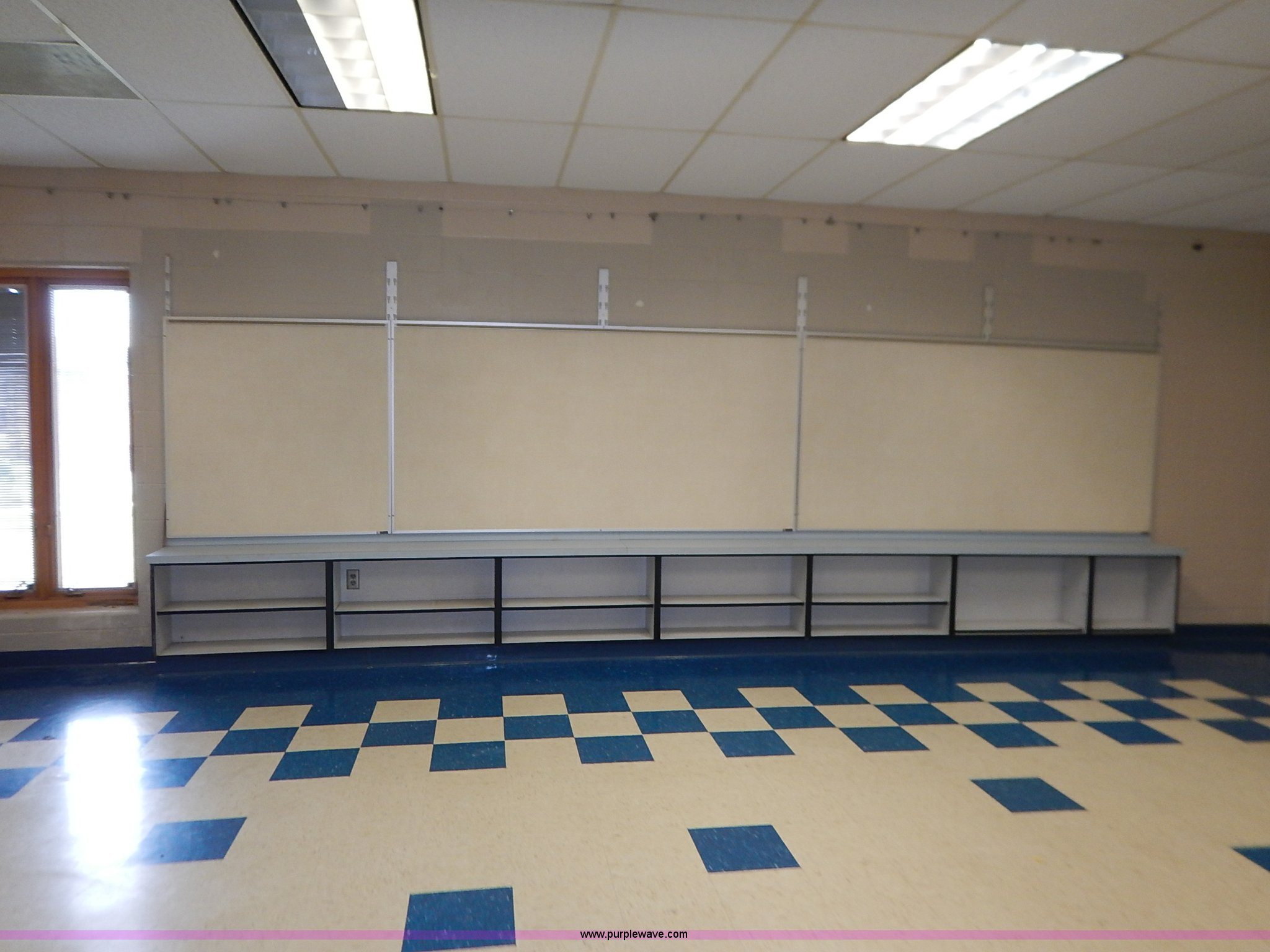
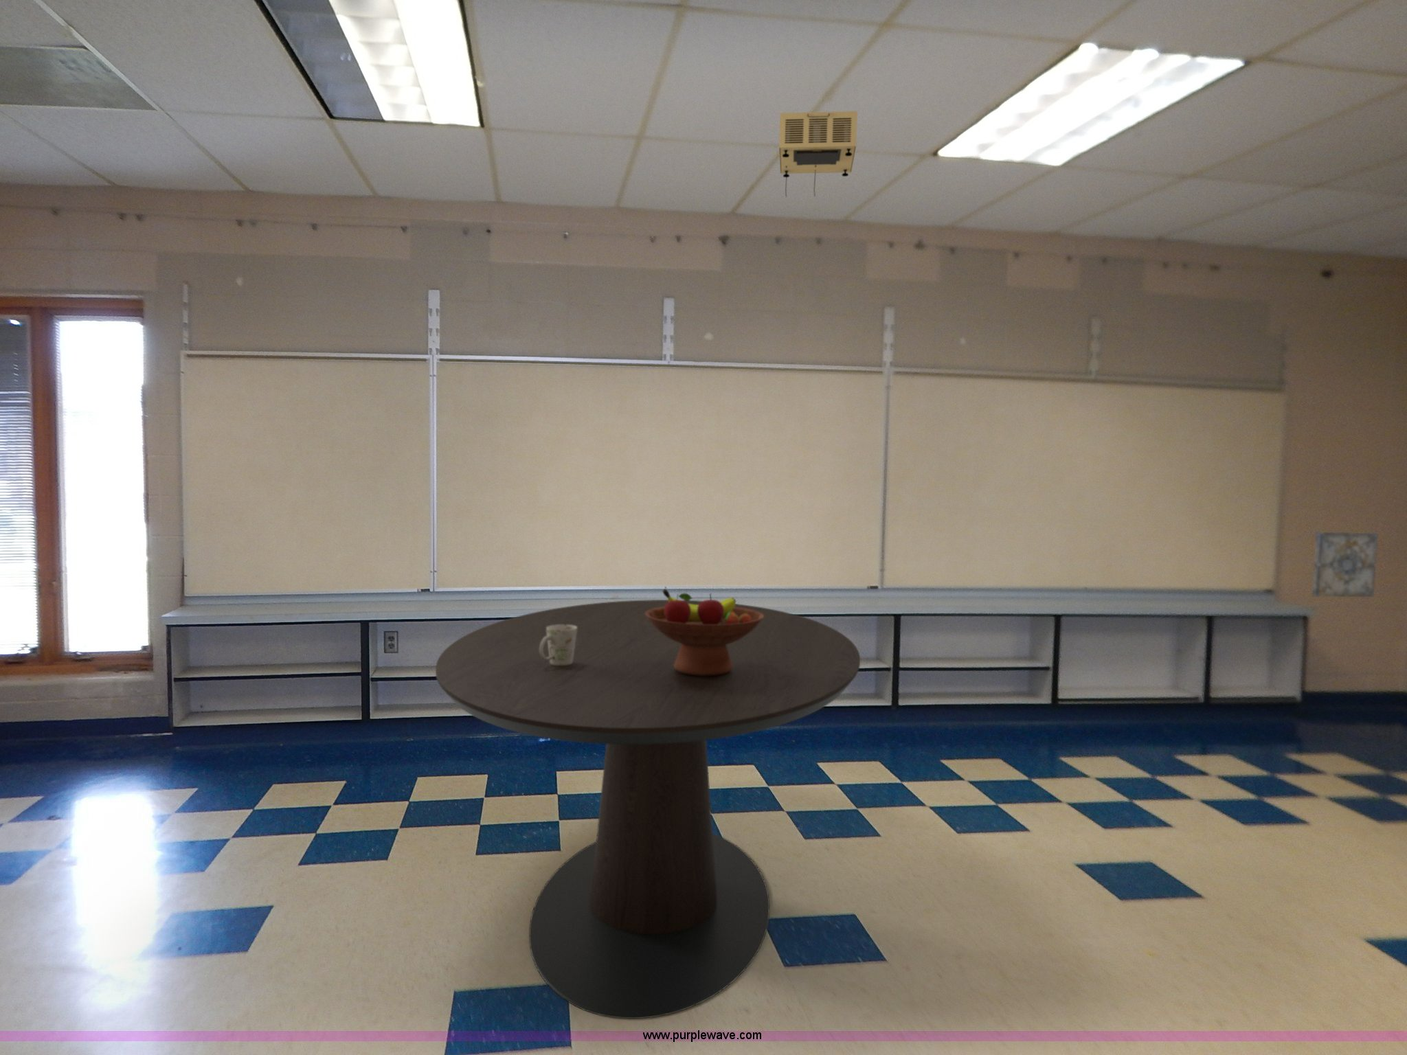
+ mug [540,625,577,666]
+ projector [779,111,859,198]
+ dining table [435,598,861,1020]
+ fruit bowl [645,588,764,676]
+ wall art [1312,532,1378,597]
